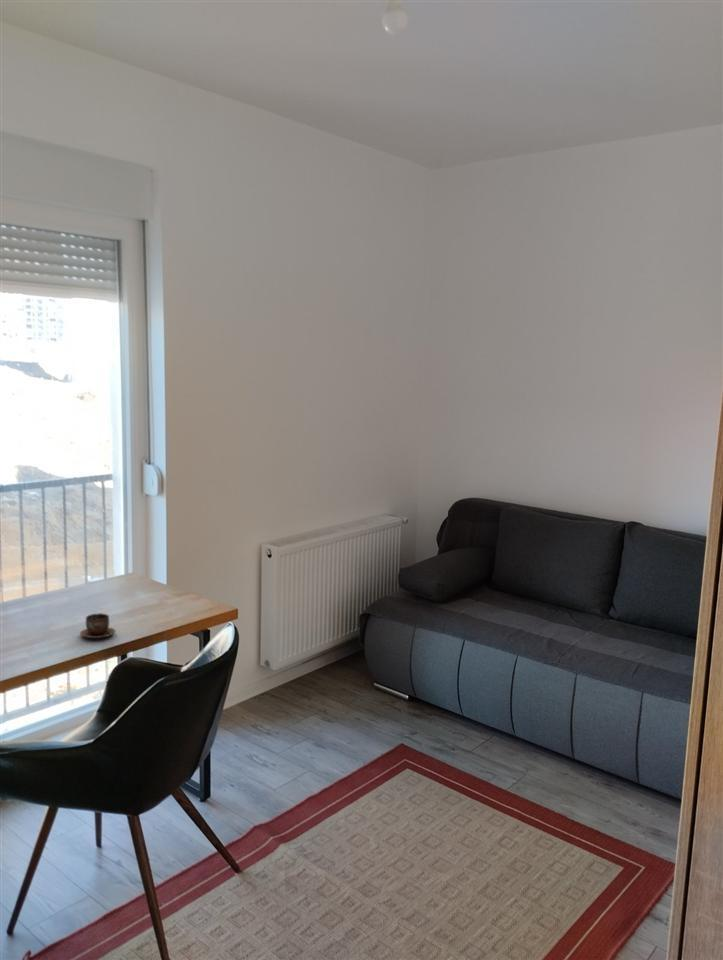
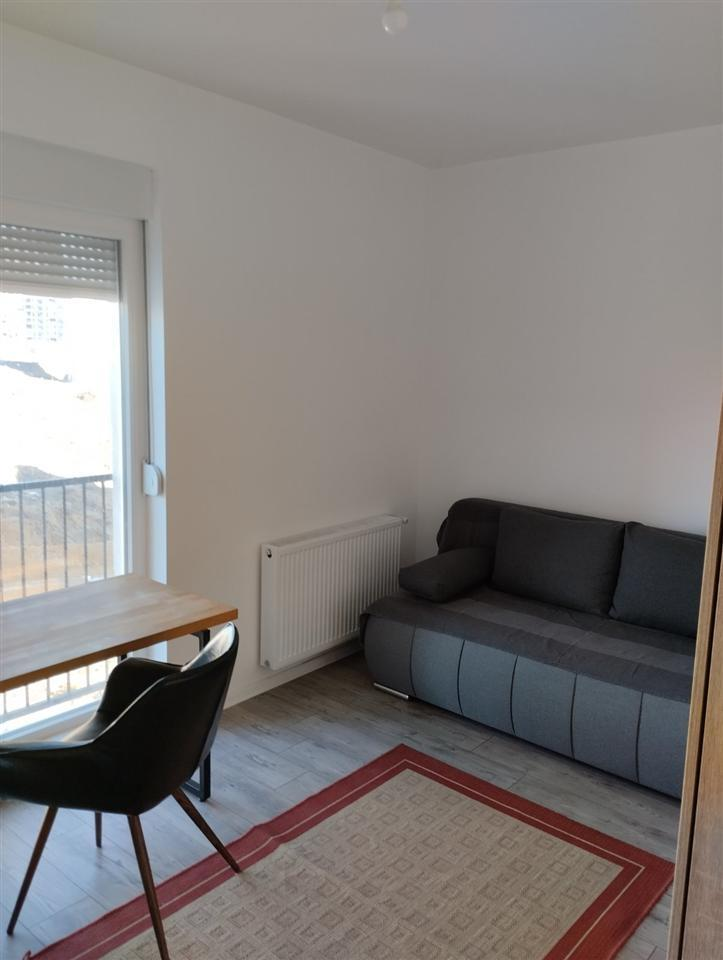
- cup [79,612,117,639]
